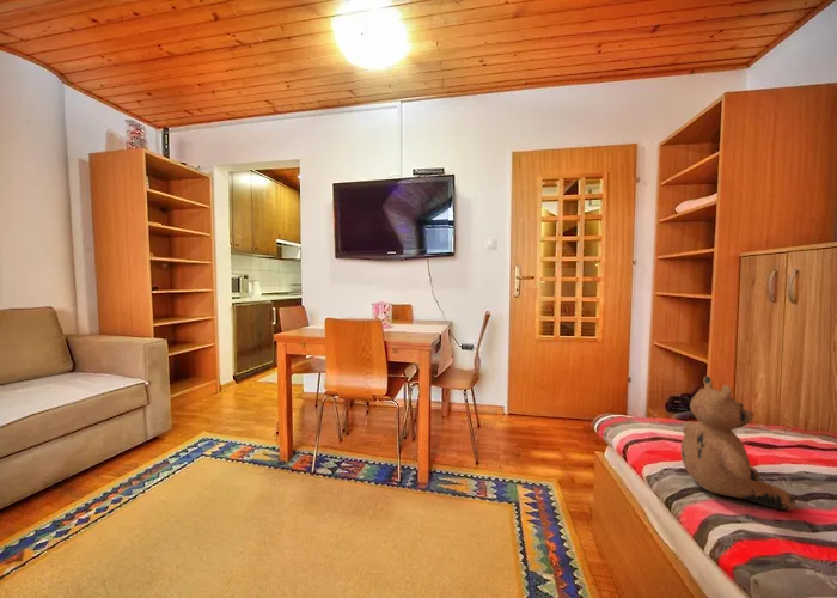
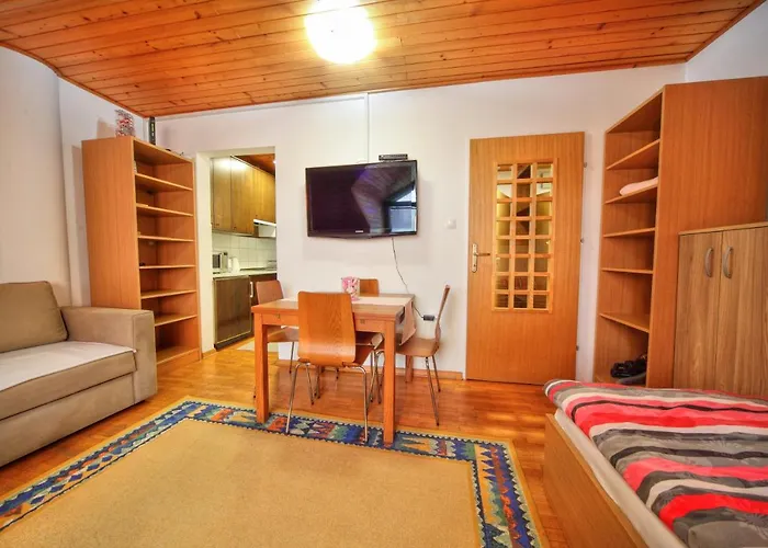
- teddy bear [680,376,796,512]
